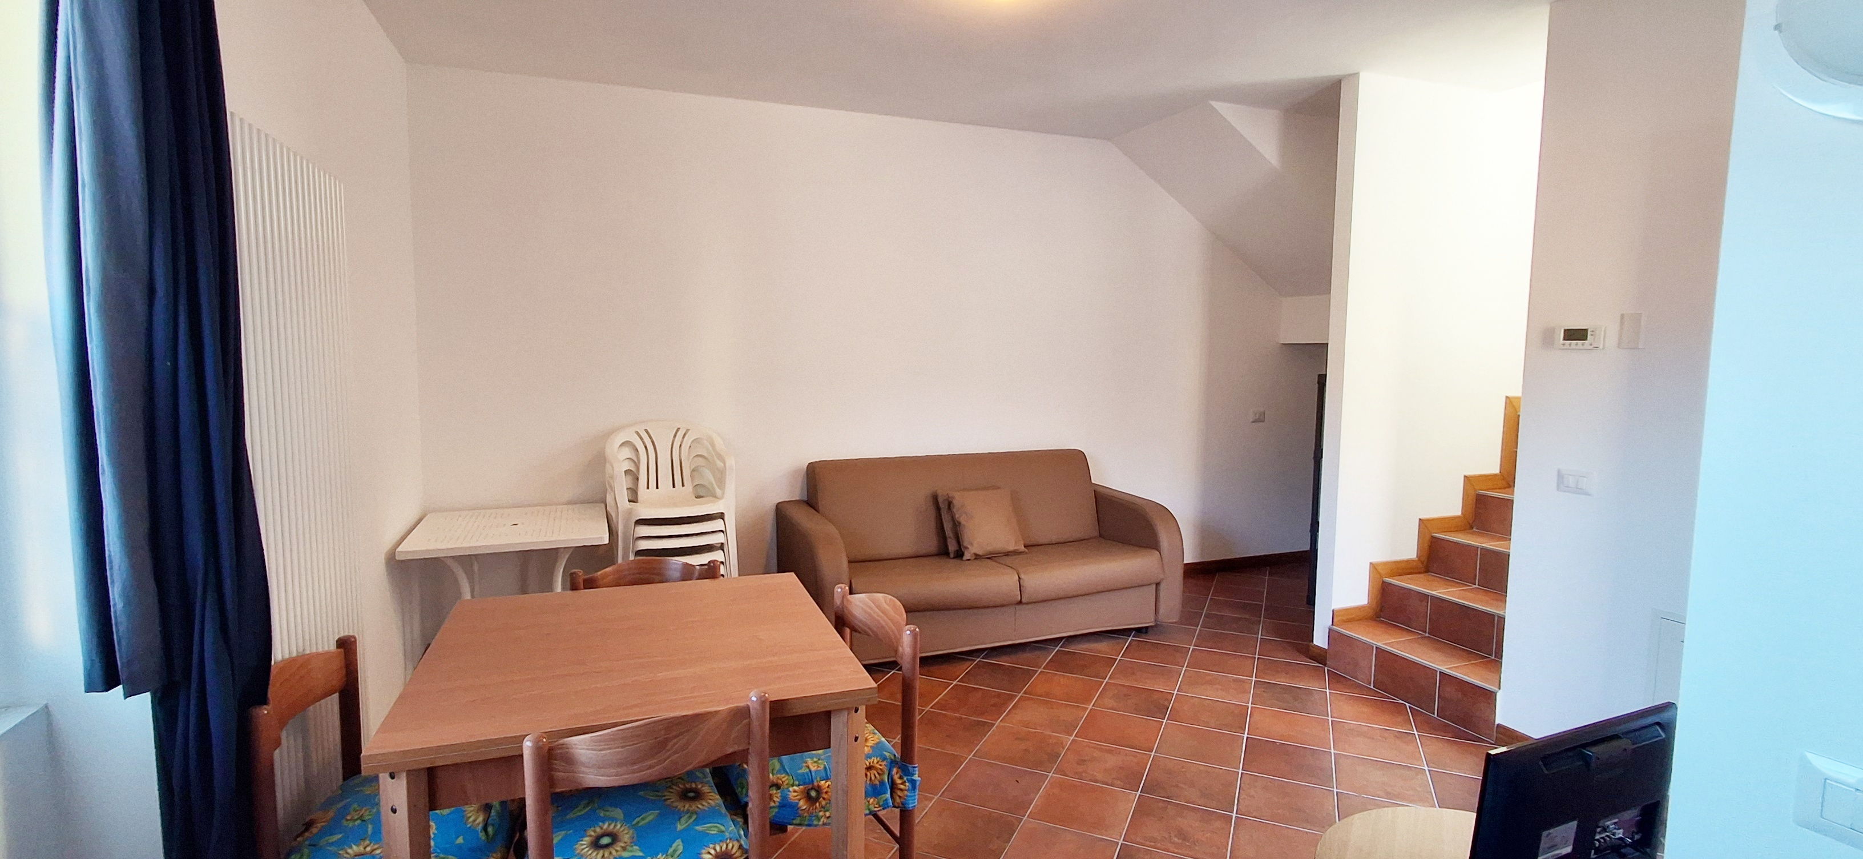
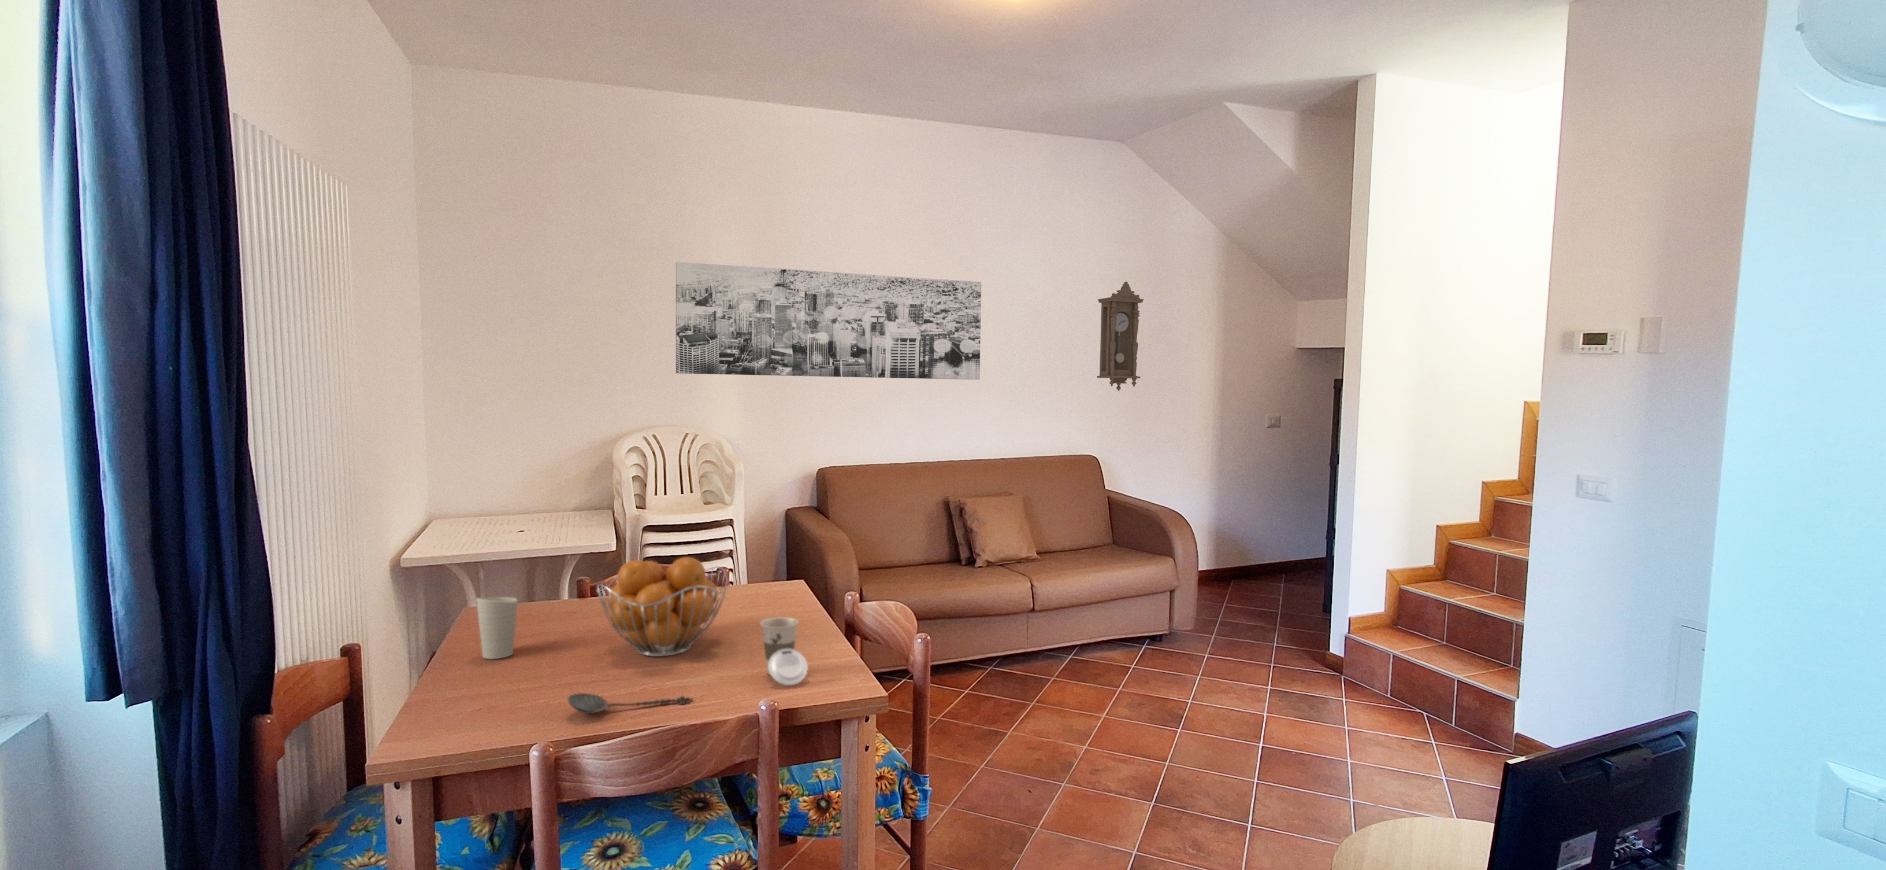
+ cup [759,616,808,686]
+ wall art [676,261,981,380]
+ fruit basket [597,556,728,657]
+ pendulum clock [1097,282,1144,391]
+ cup [475,597,518,659]
+ spoon [567,692,694,715]
